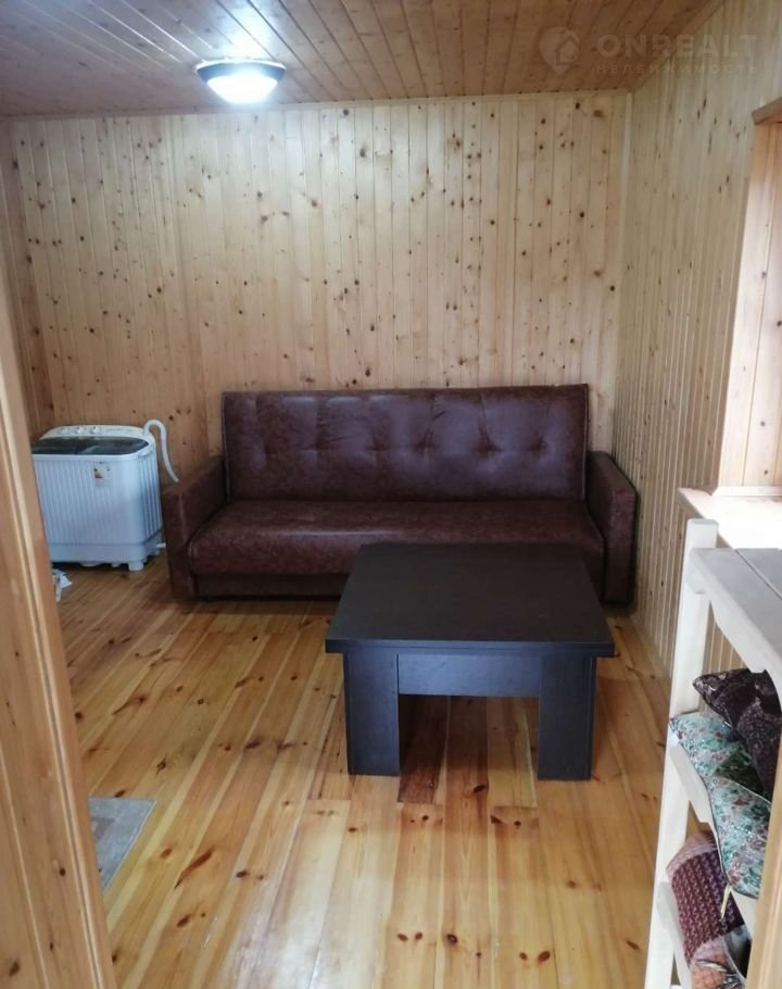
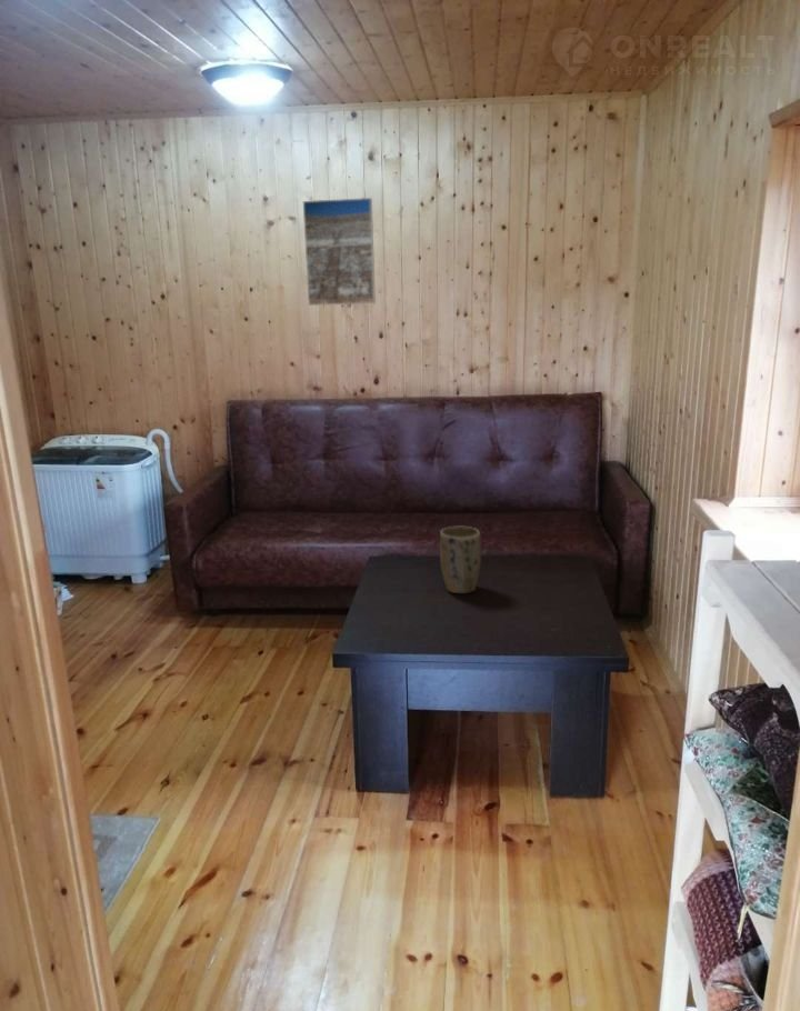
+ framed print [302,197,377,307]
+ plant pot [439,525,482,594]
